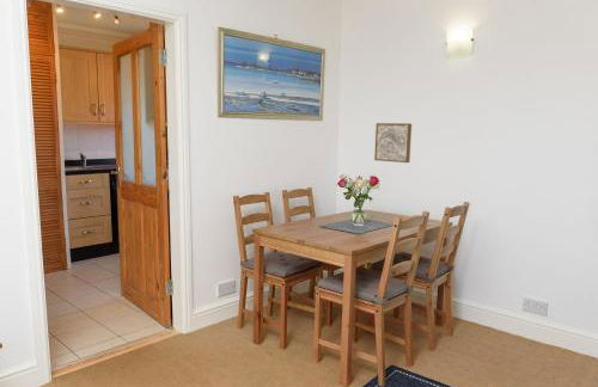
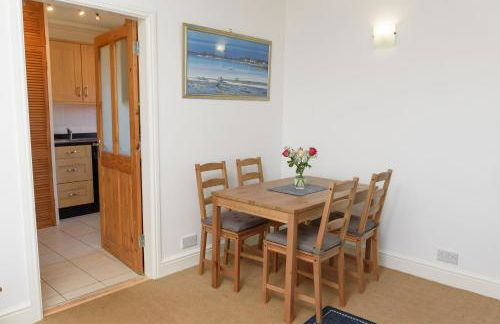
- wall art [373,122,413,164]
